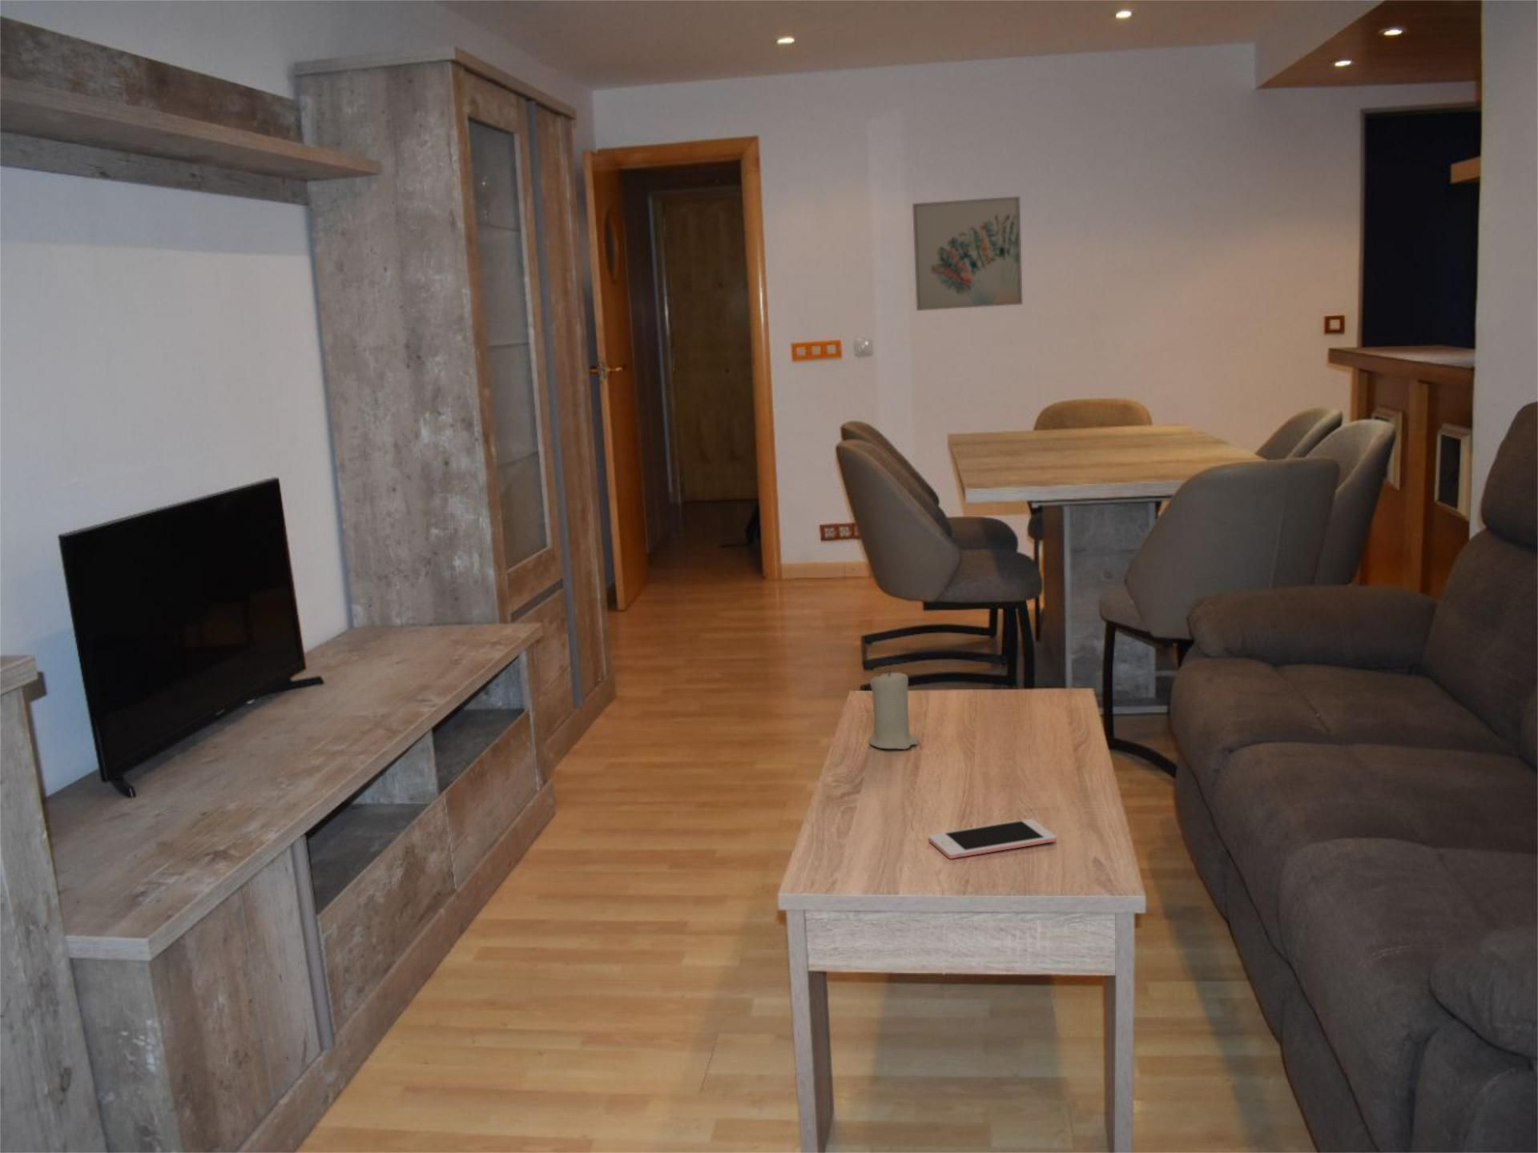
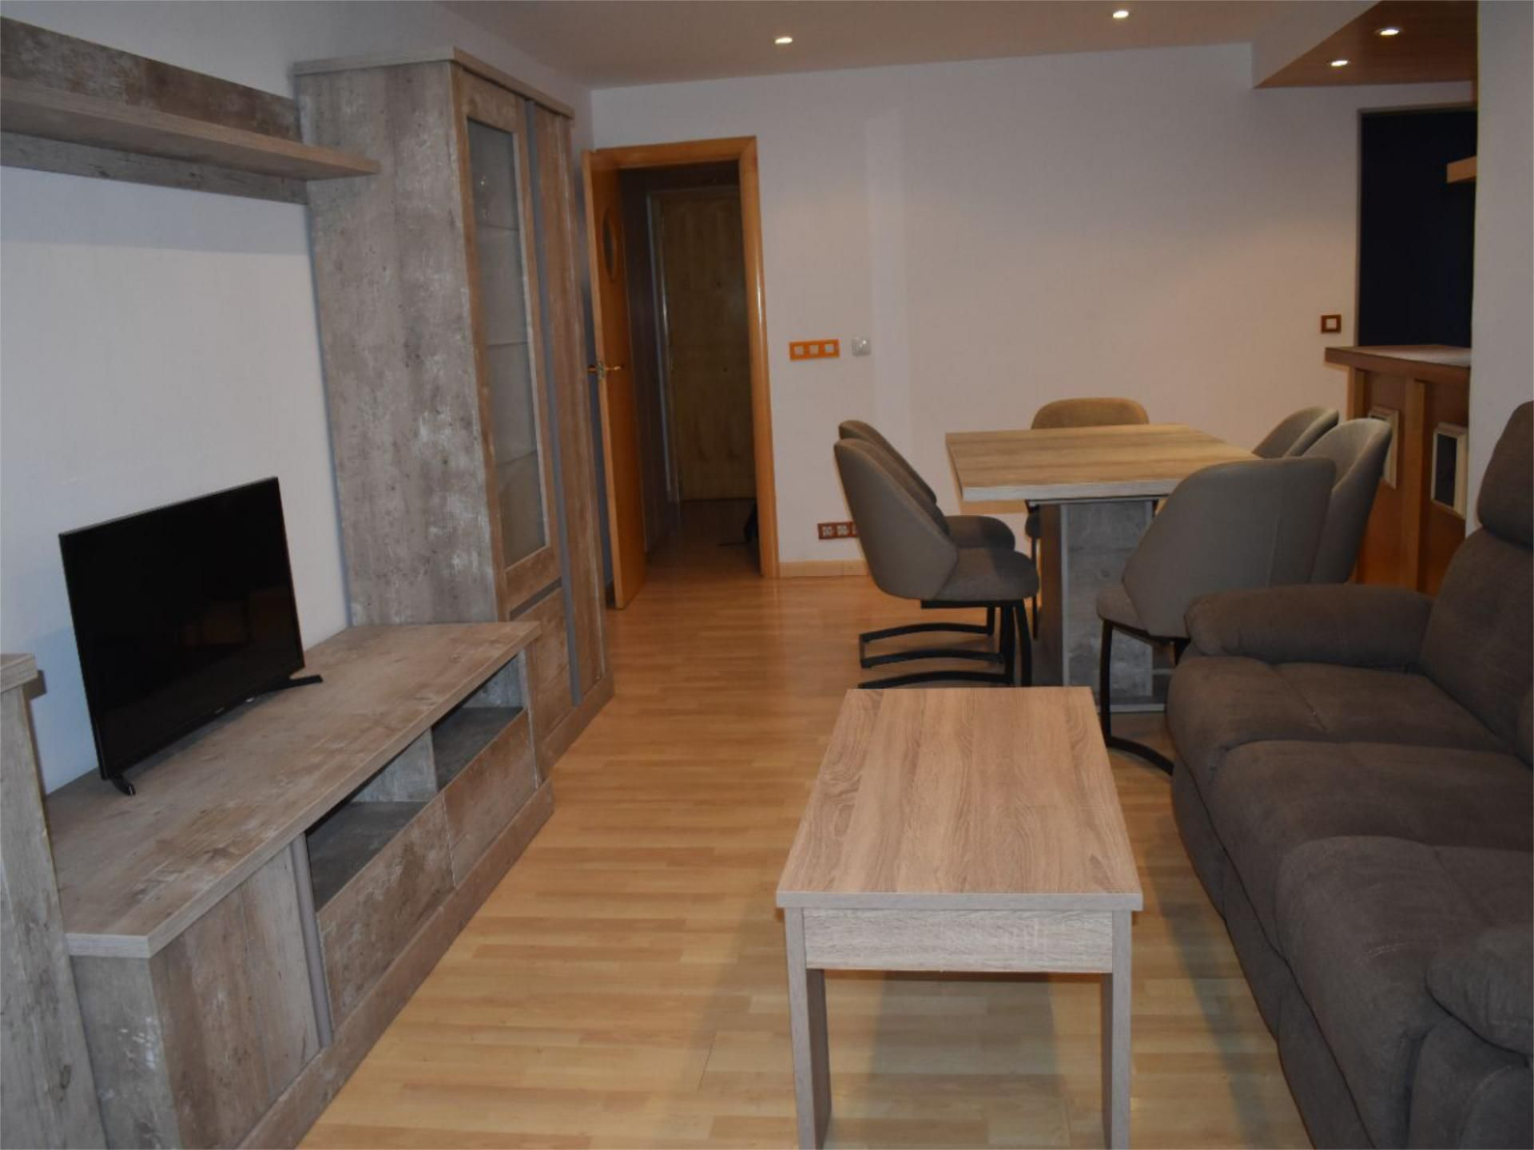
- candle [867,669,919,750]
- cell phone [928,819,1057,860]
- wall art [912,195,1023,311]
